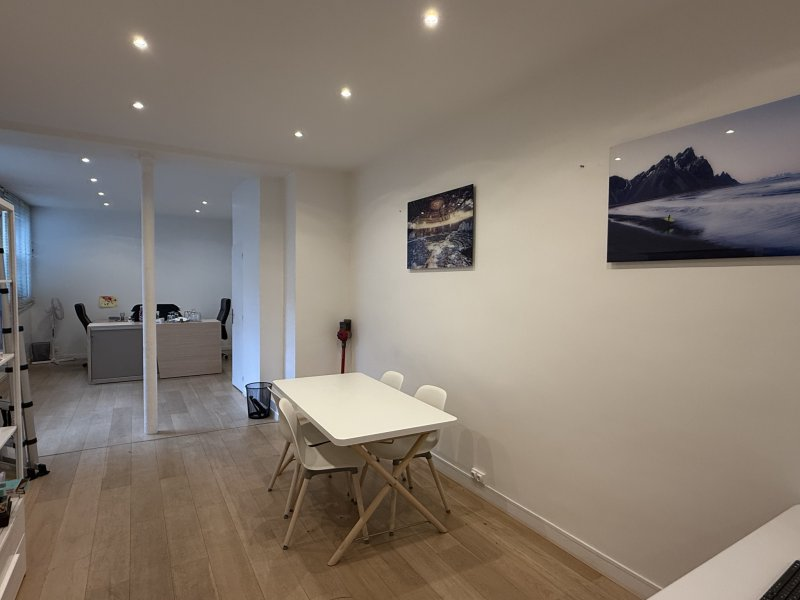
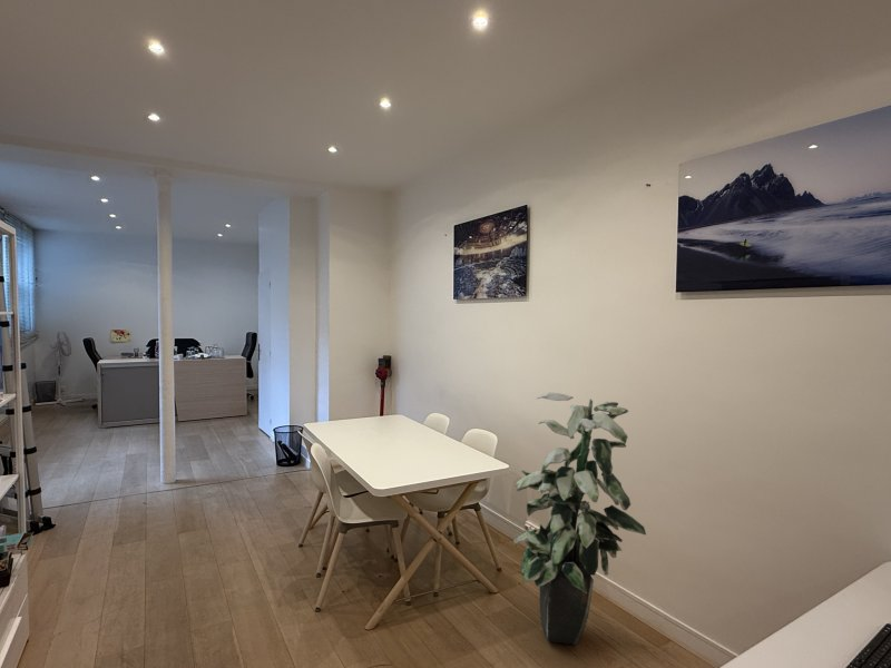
+ indoor plant [512,392,647,646]
